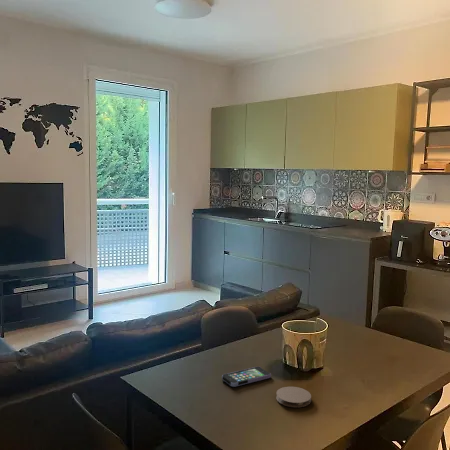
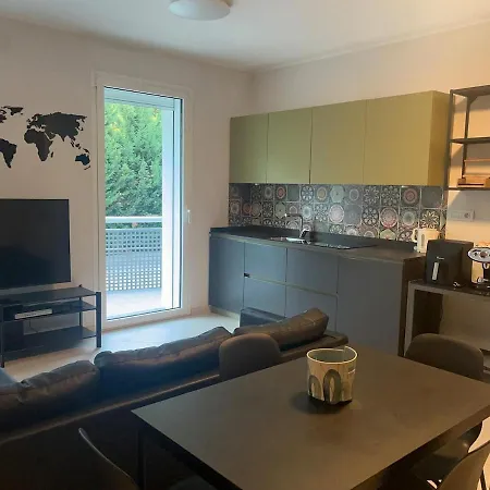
- smartphone [221,366,272,388]
- coaster [275,386,312,408]
